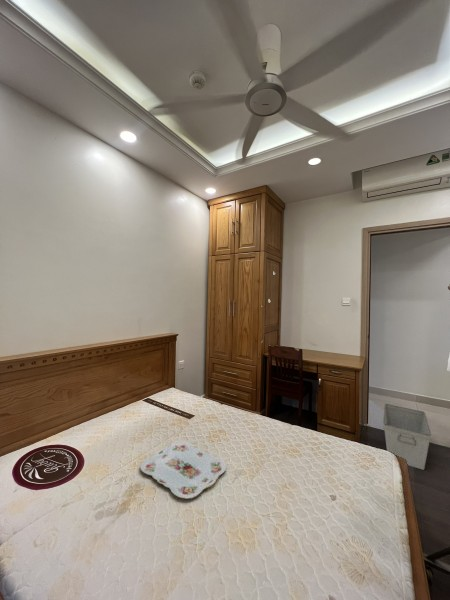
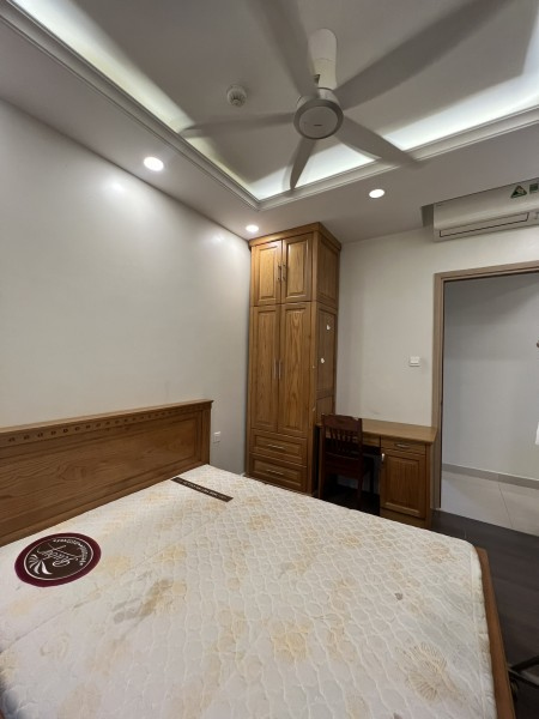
- storage bin [382,403,432,471]
- serving tray [139,441,227,500]
